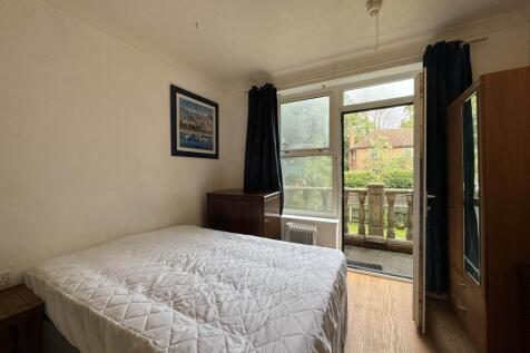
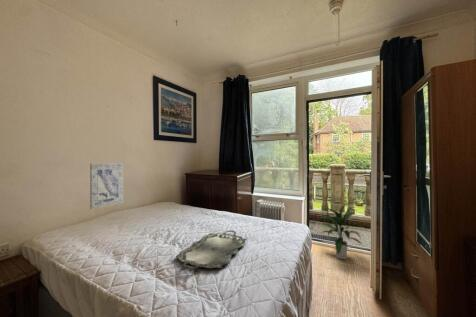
+ wall art [89,162,124,210]
+ serving tray [175,230,247,270]
+ indoor plant [319,203,362,261]
